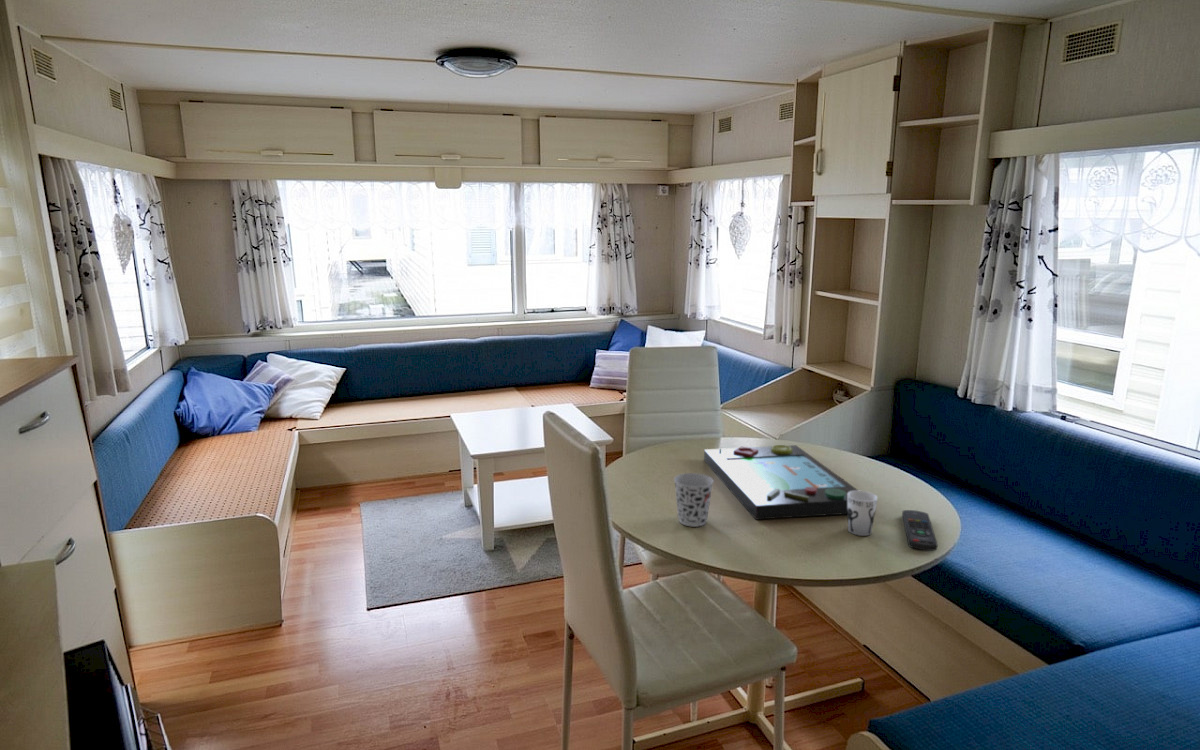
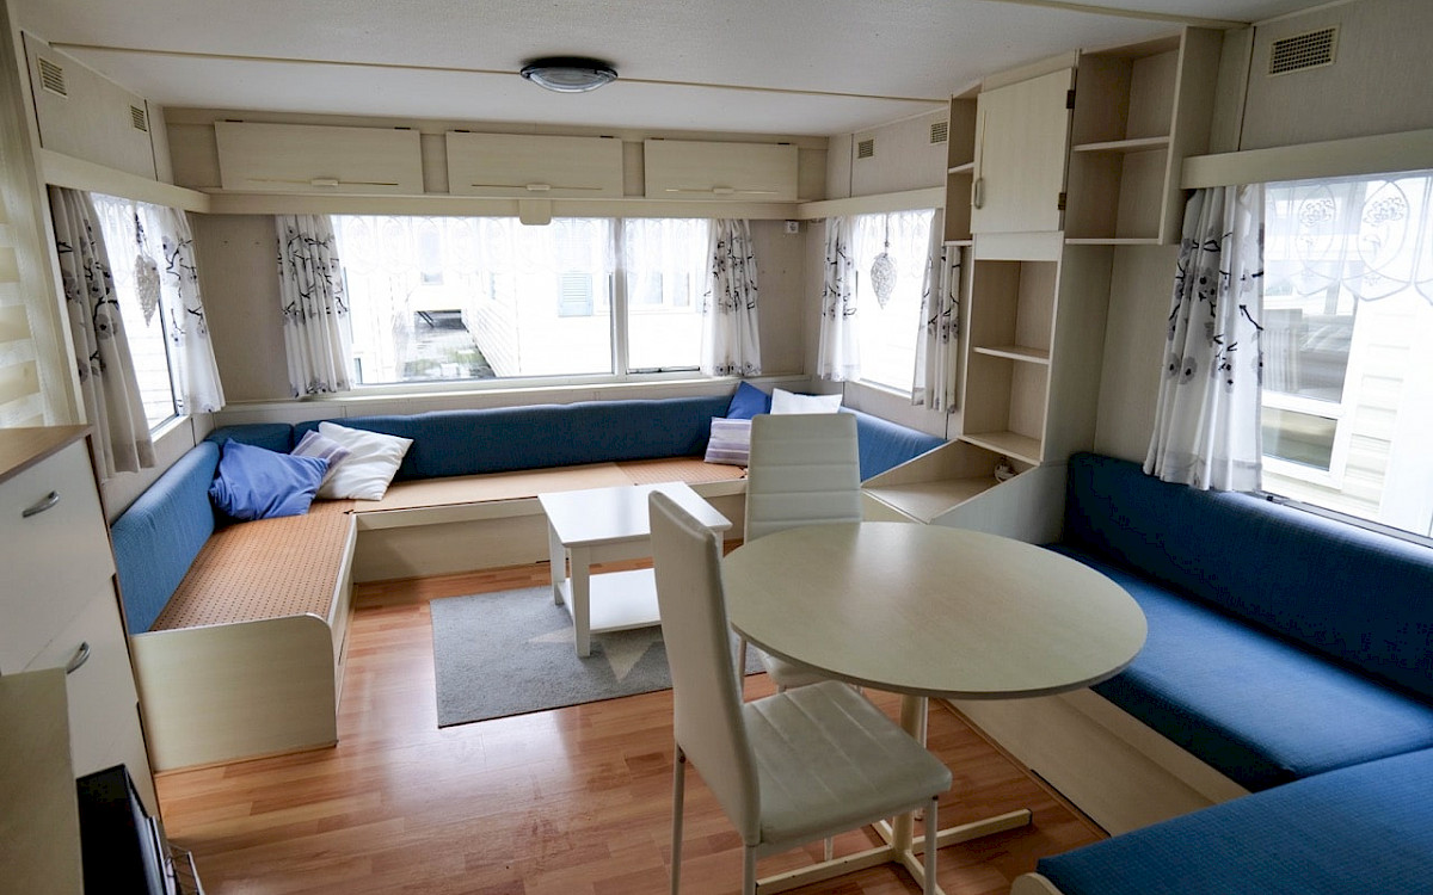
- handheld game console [703,444,860,521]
- cup [673,472,715,528]
- cup [847,490,879,537]
- remote control [901,509,938,552]
